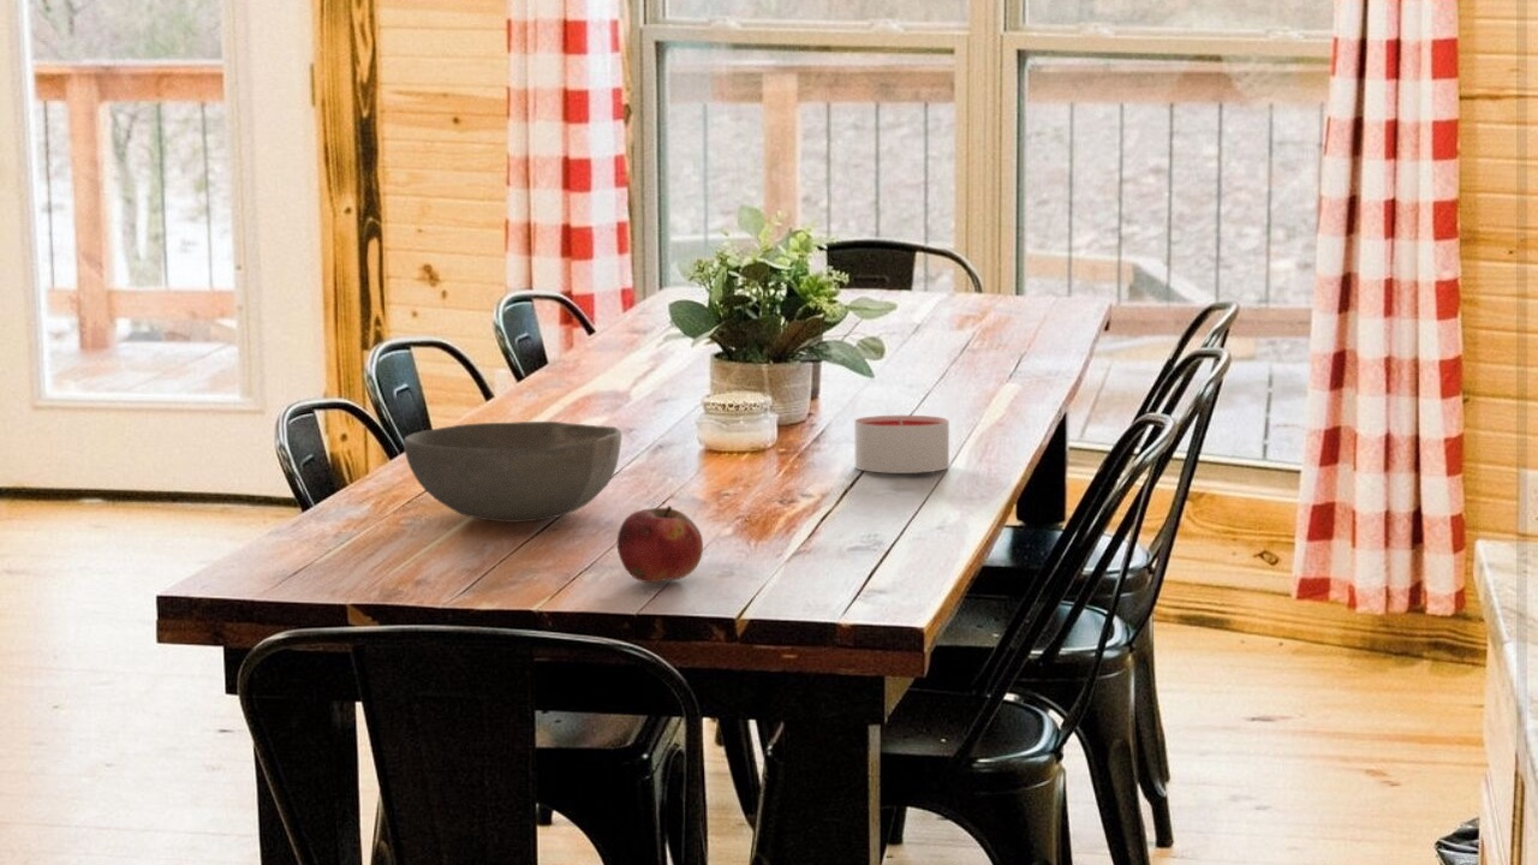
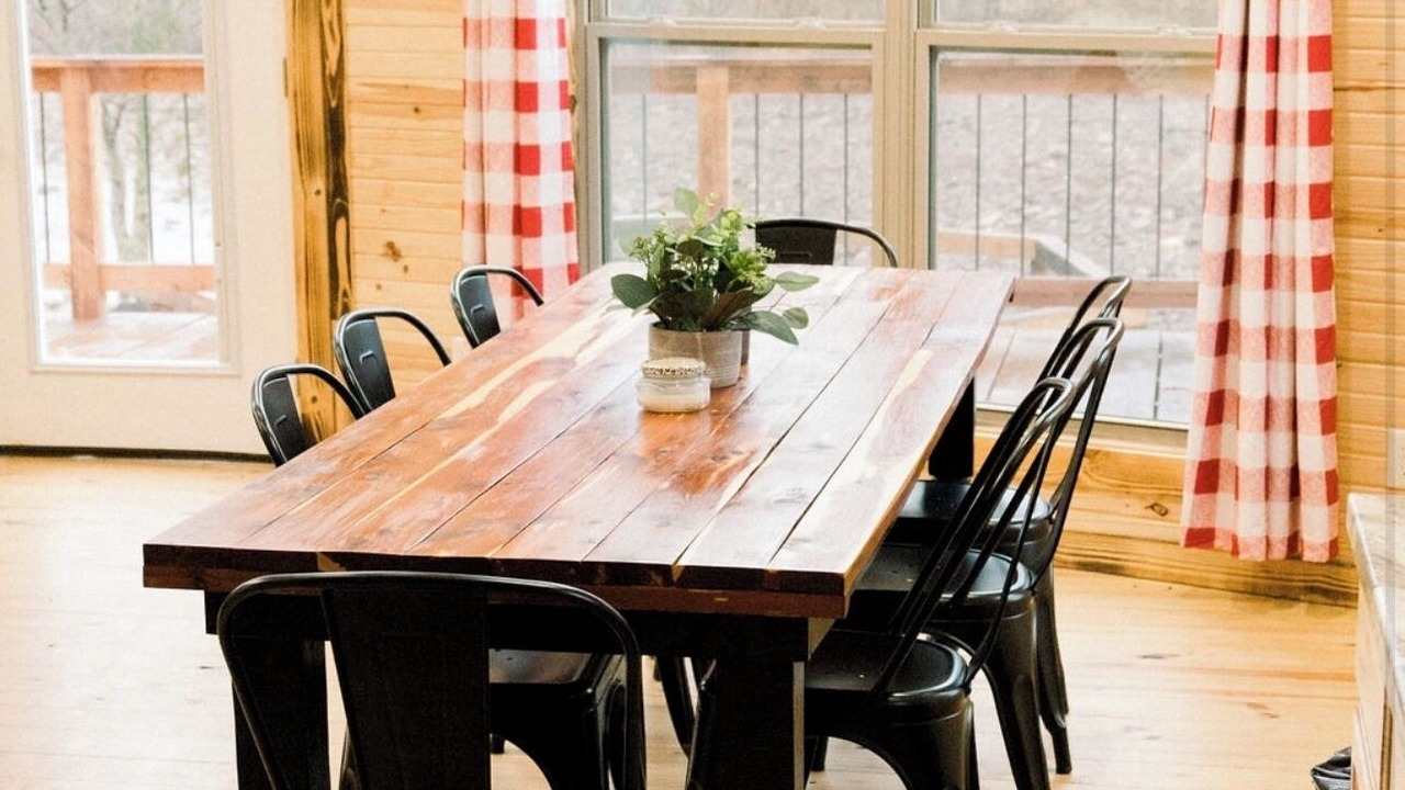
- fruit [616,505,704,584]
- candle [853,414,950,475]
- bowl [403,420,622,524]
